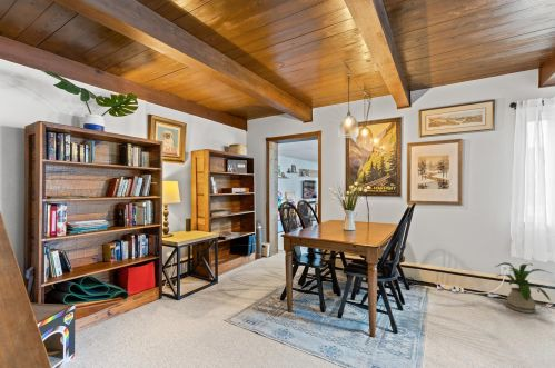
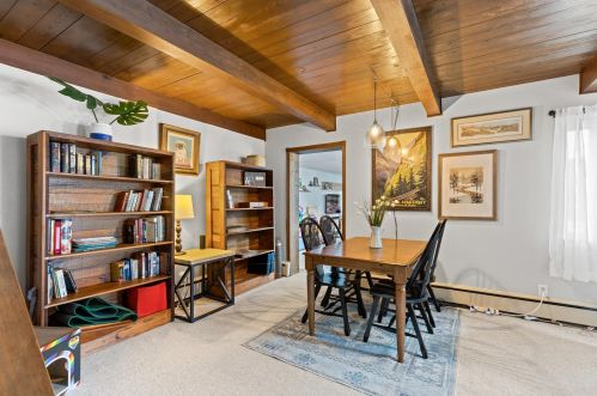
- house plant [494,261,552,314]
